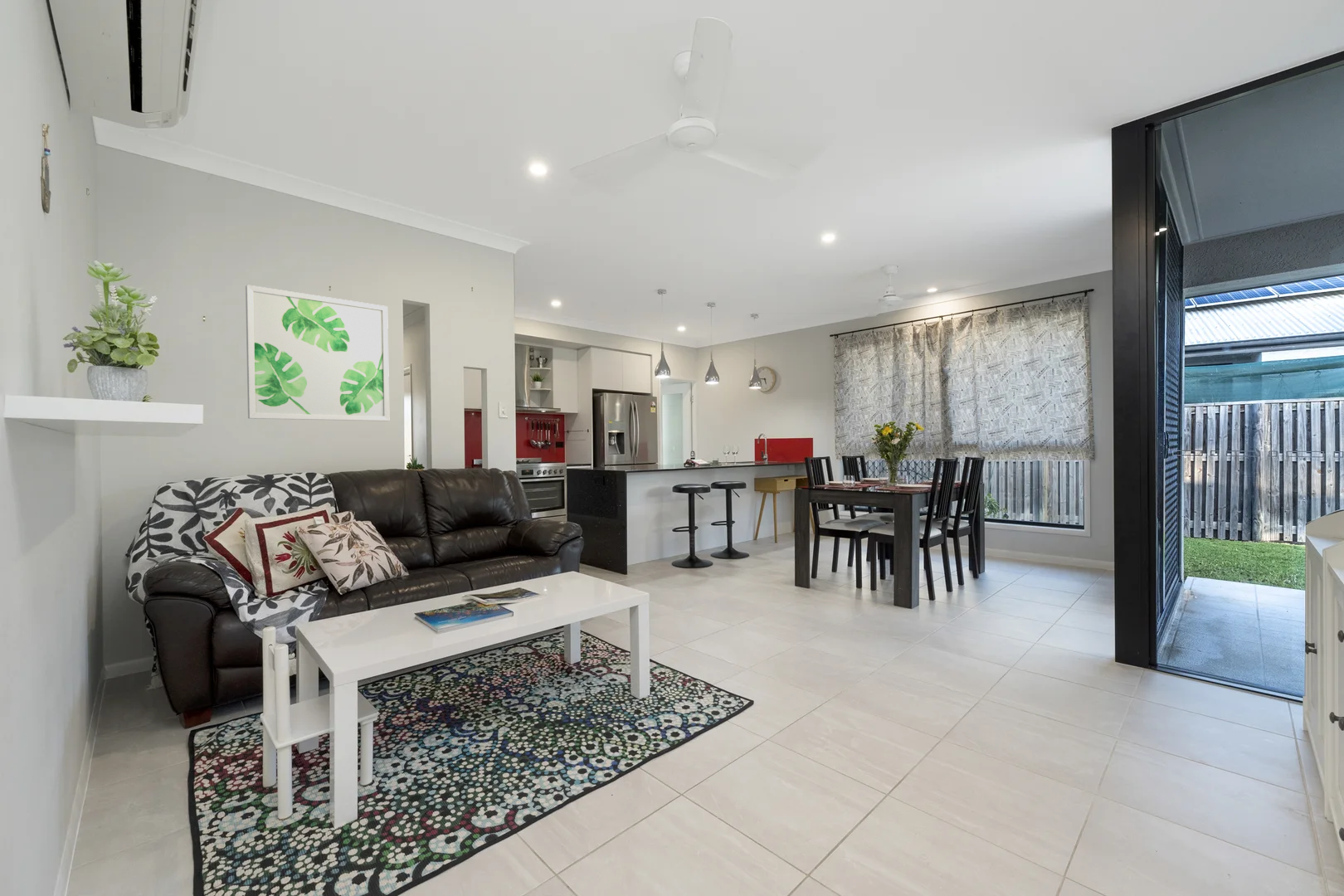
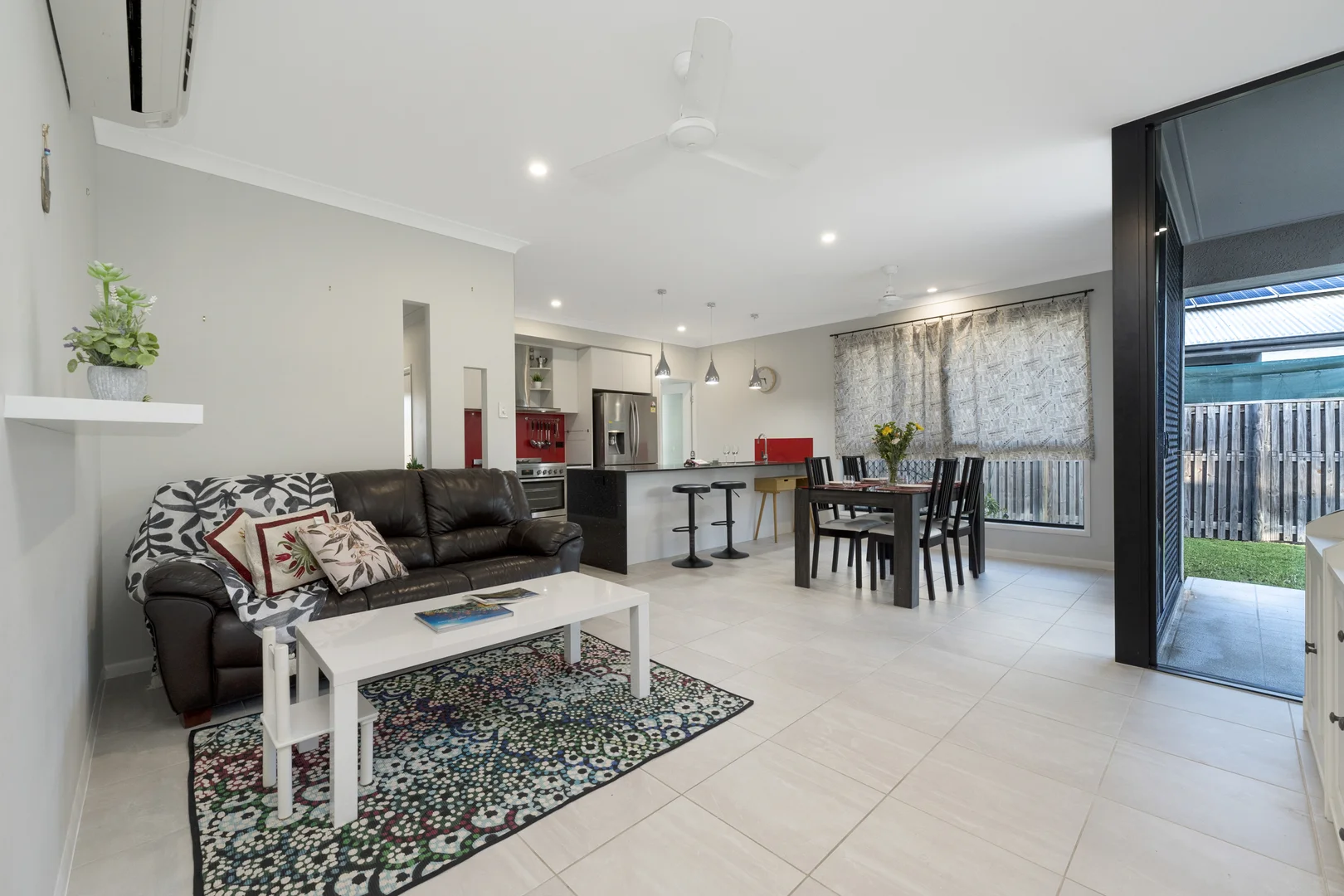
- wall art [245,284,390,421]
